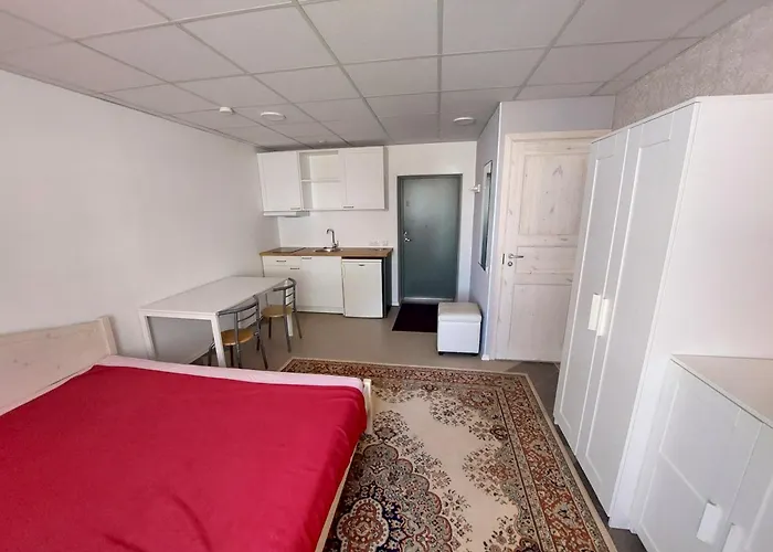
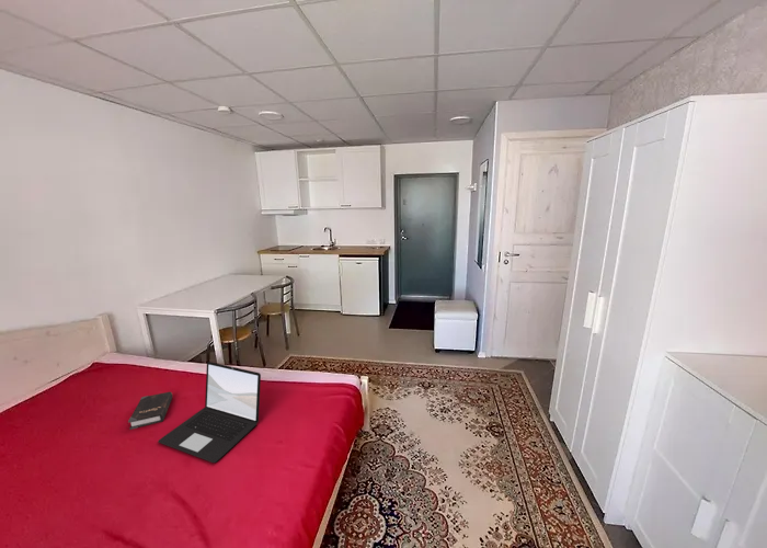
+ laptop [157,361,262,464]
+ hardback book [127,391,173,431]
